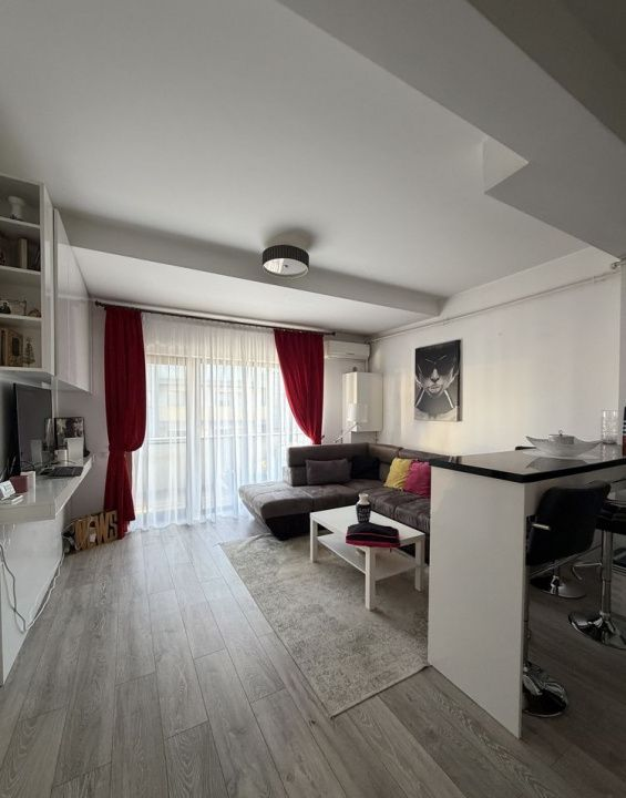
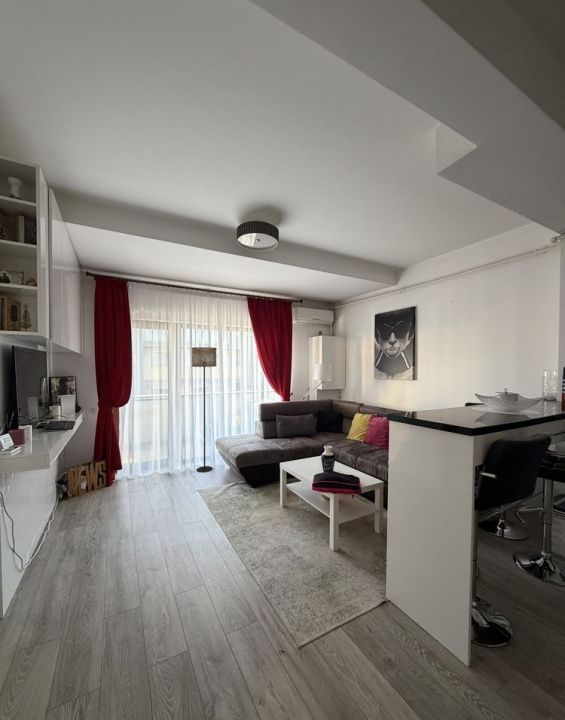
+ floor lamp [191,346,217,474]
